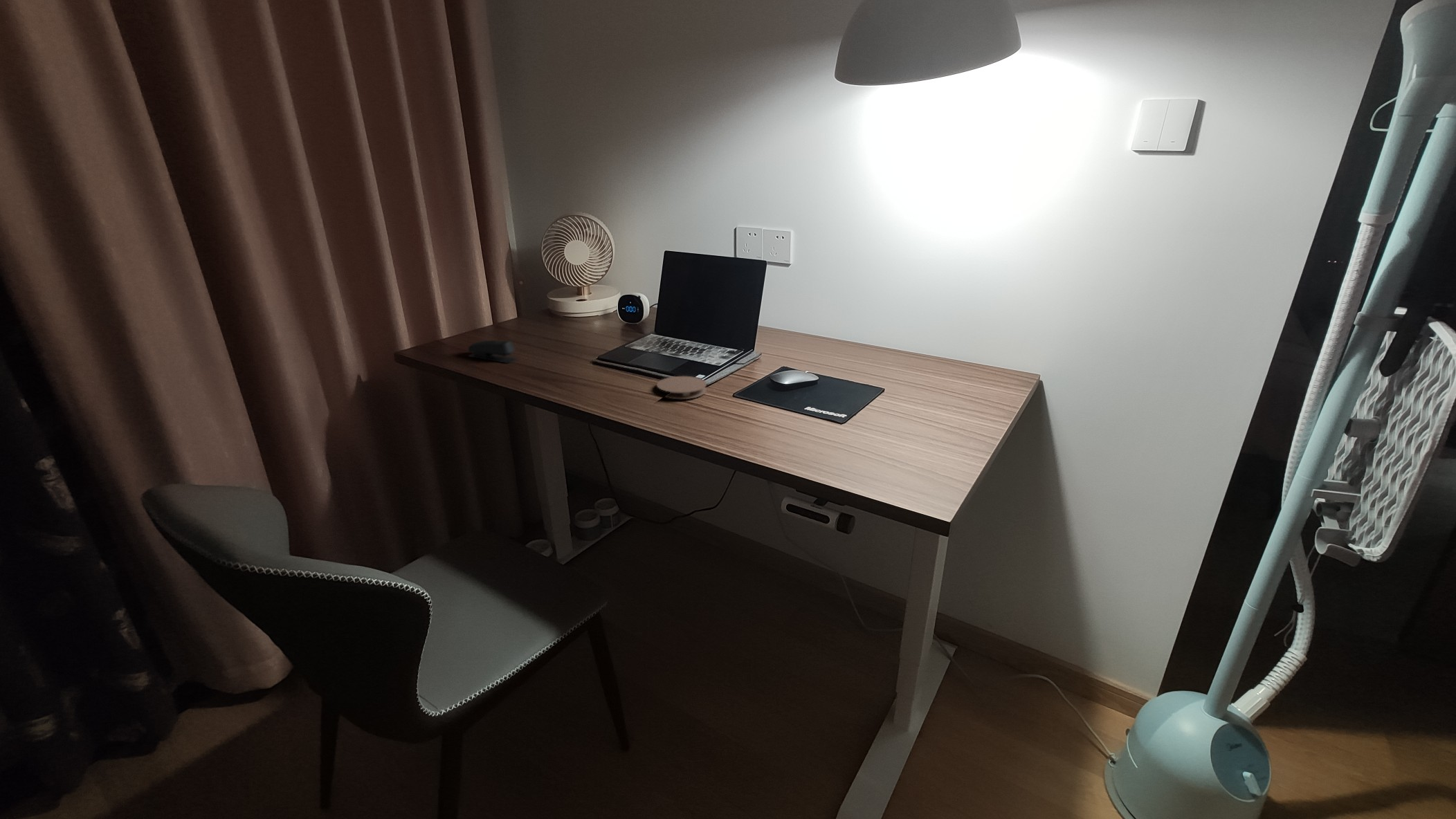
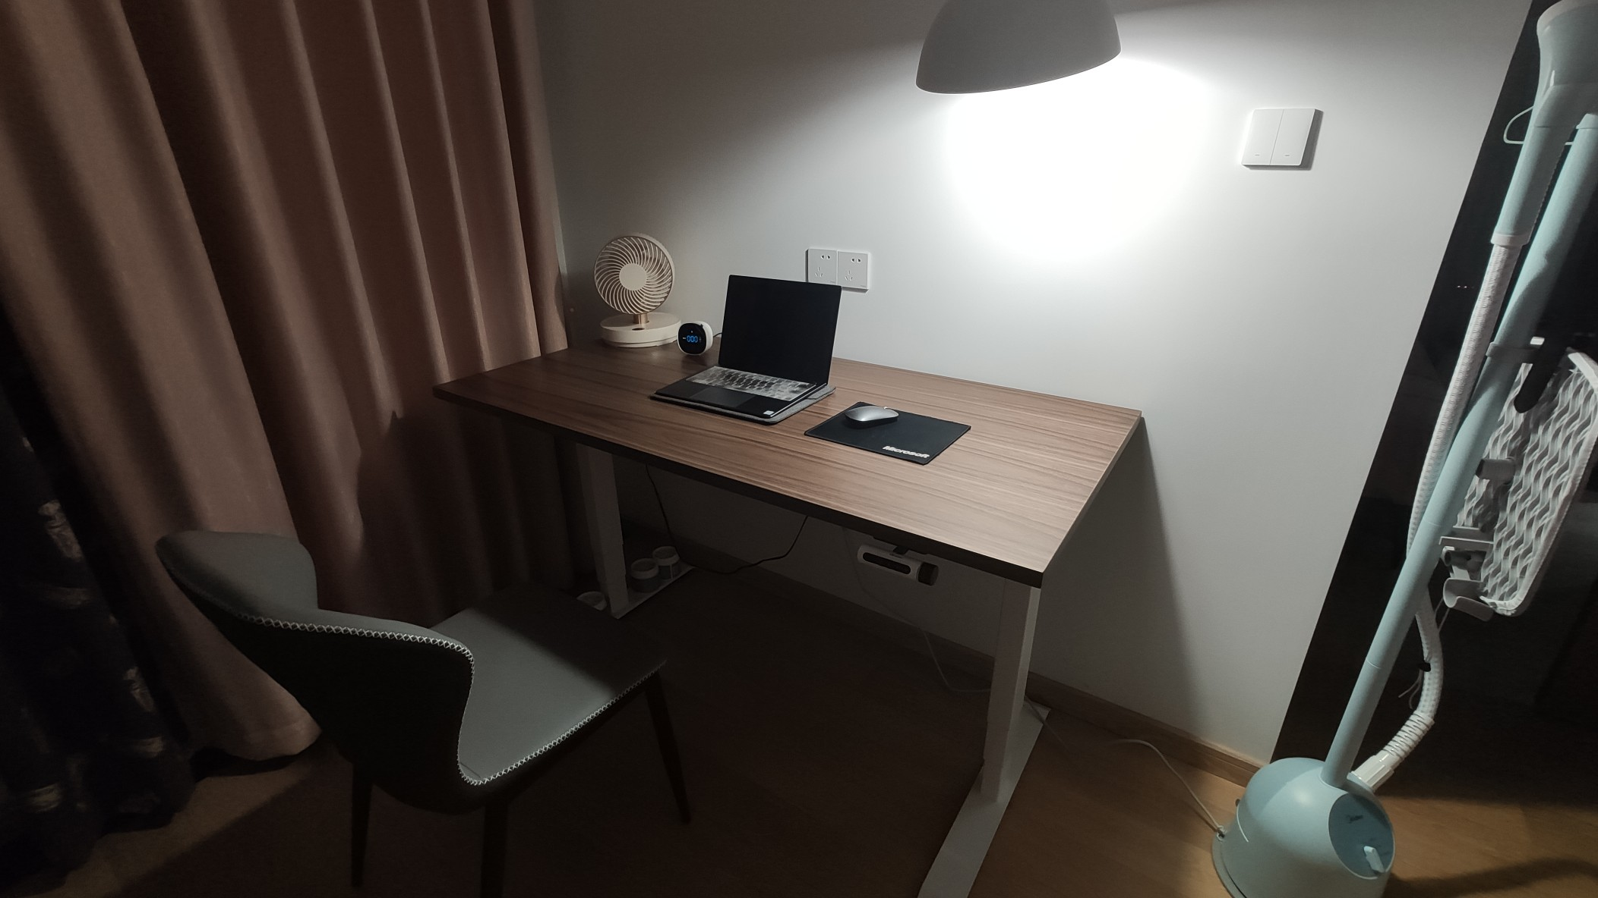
- coaster [656,376,707,400]
- stapler [467,340,518,364]
